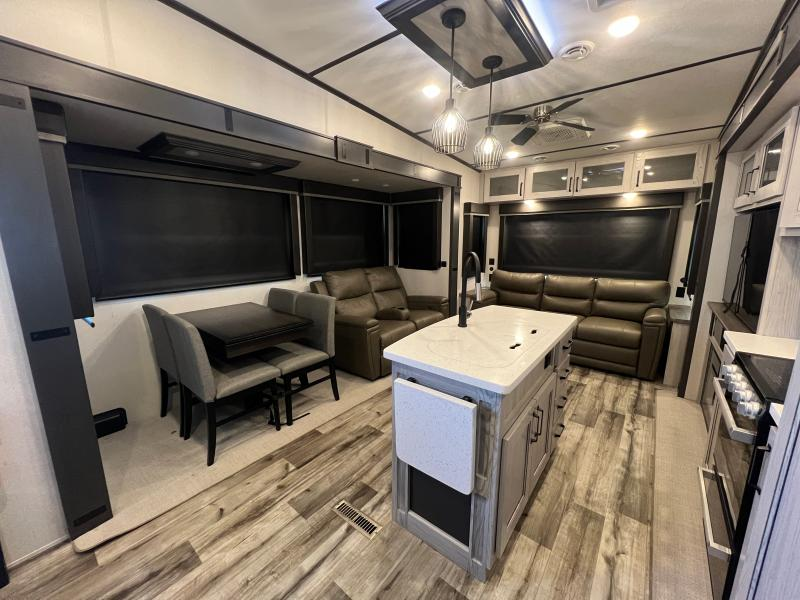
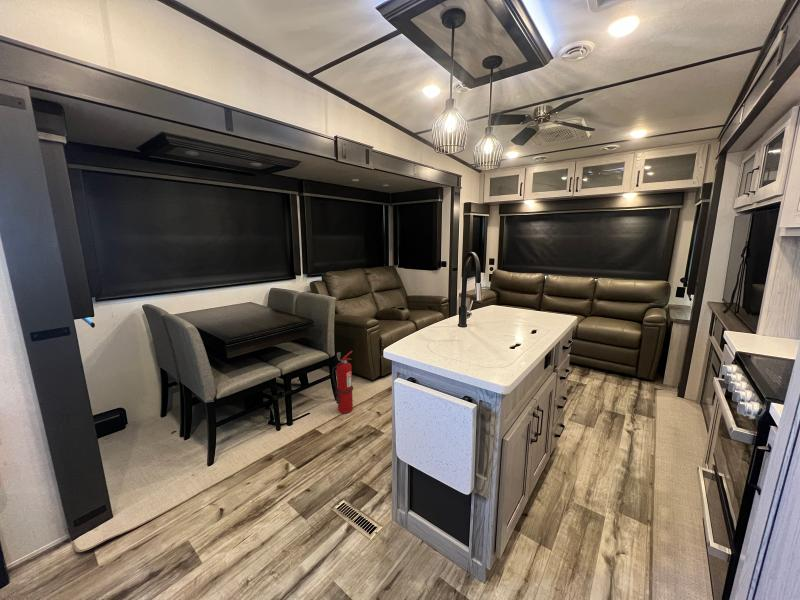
+ fire extinguisher [331,350,354,414]
